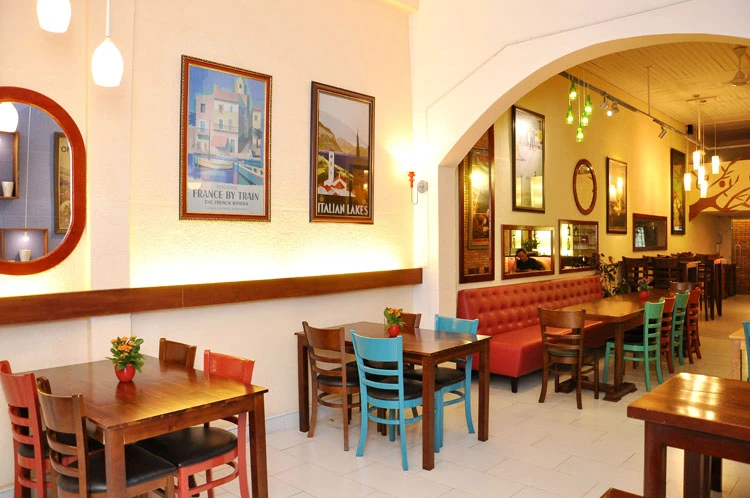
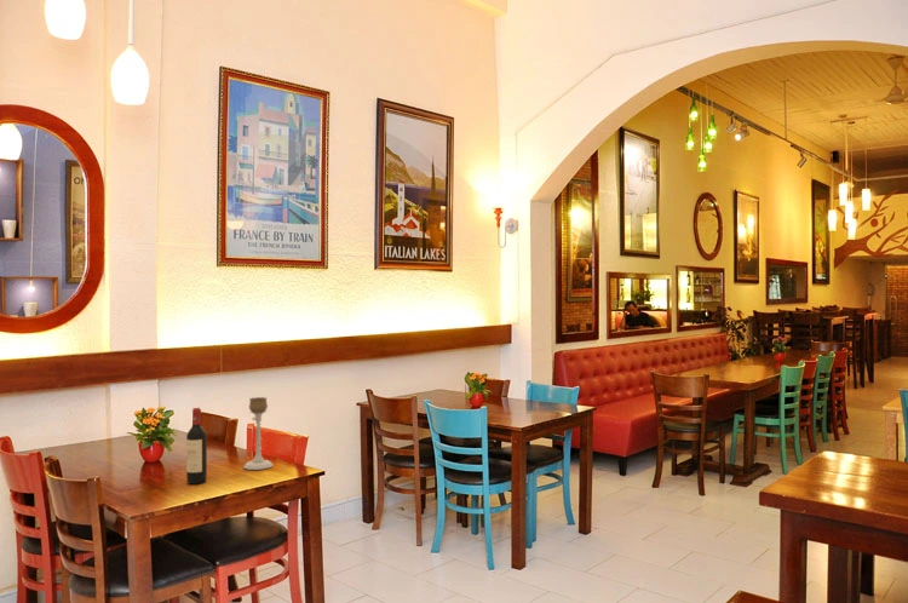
+ candle holder [242,396,274,471]
+ wine bottle [185,407,208,486]
